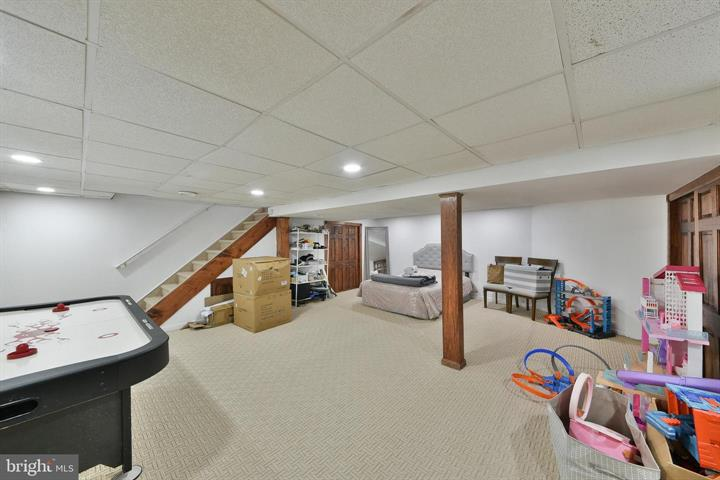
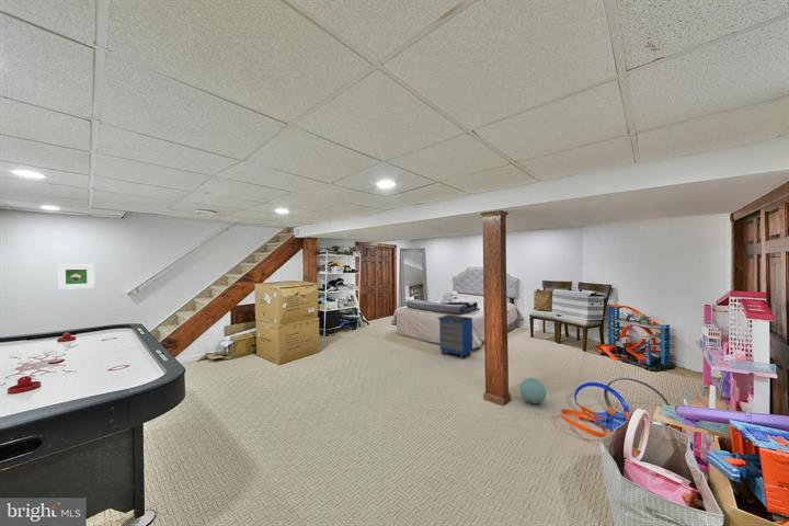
+ ball [519,377,548,404]
+ cabinet [436,313,473,359]
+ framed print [57,264,95,290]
